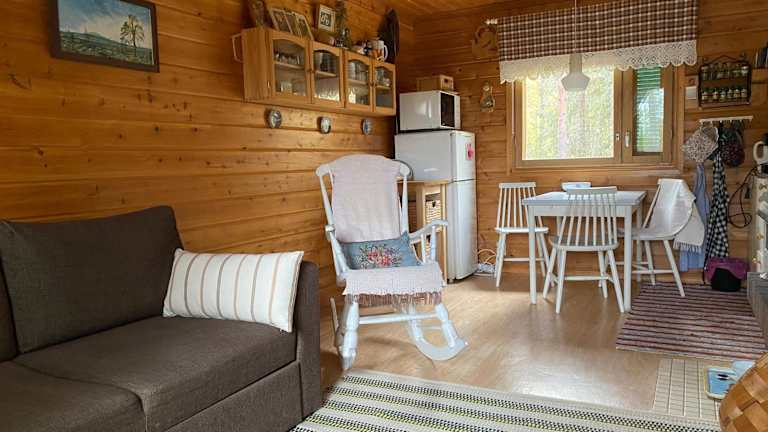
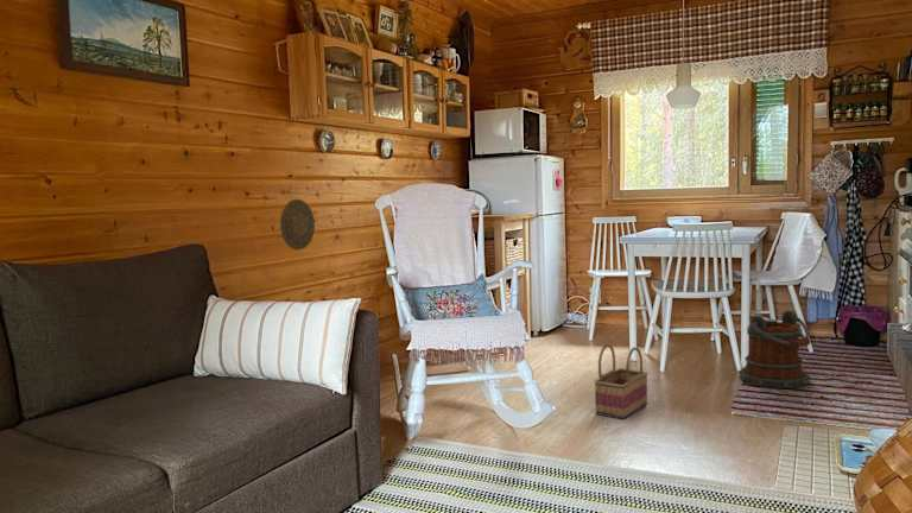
+ decorative plate [279,198,316,251]
+ bucket [737,309,812,390]
+ basket [593,343,650,420]
